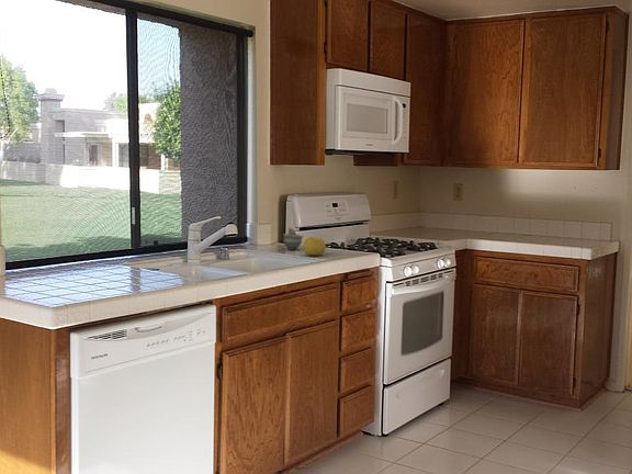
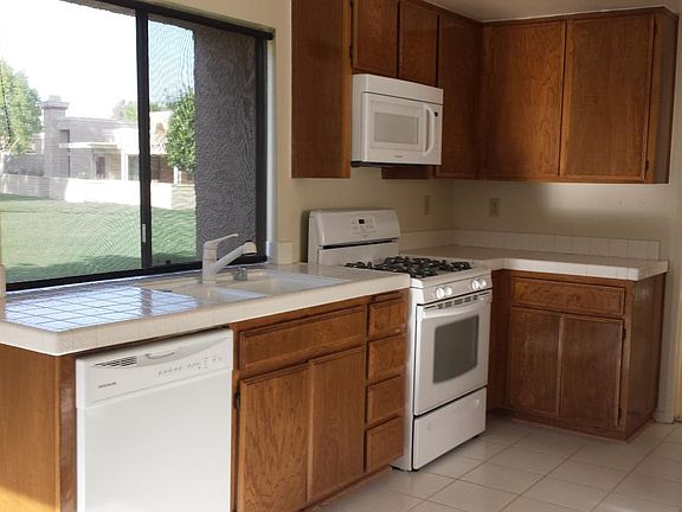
- cup [282,227,304,251]
- fruit [302,236,327,257]
